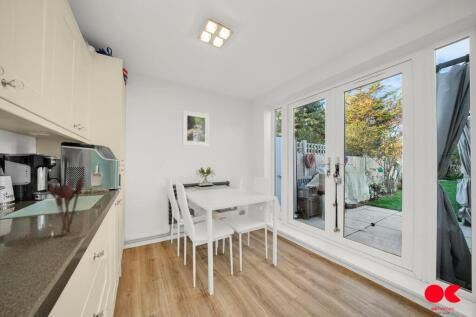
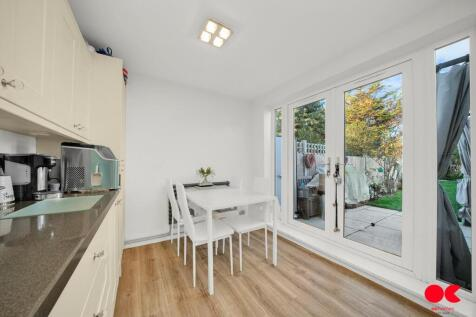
- utensil holder [48,175,84,236]
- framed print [181,109,210,147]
